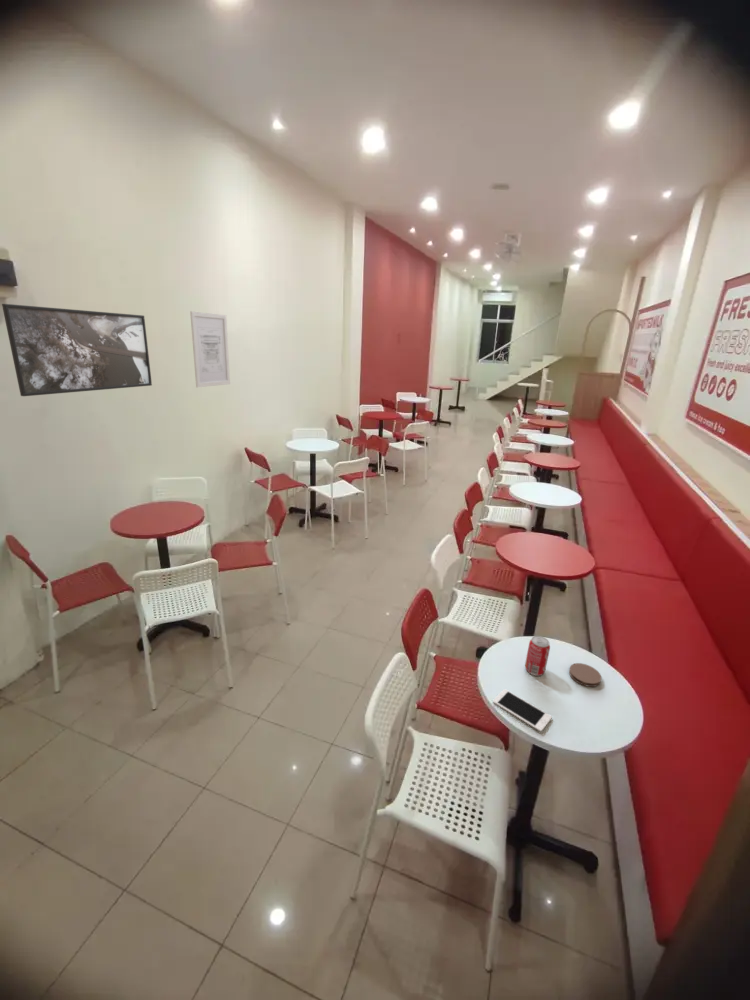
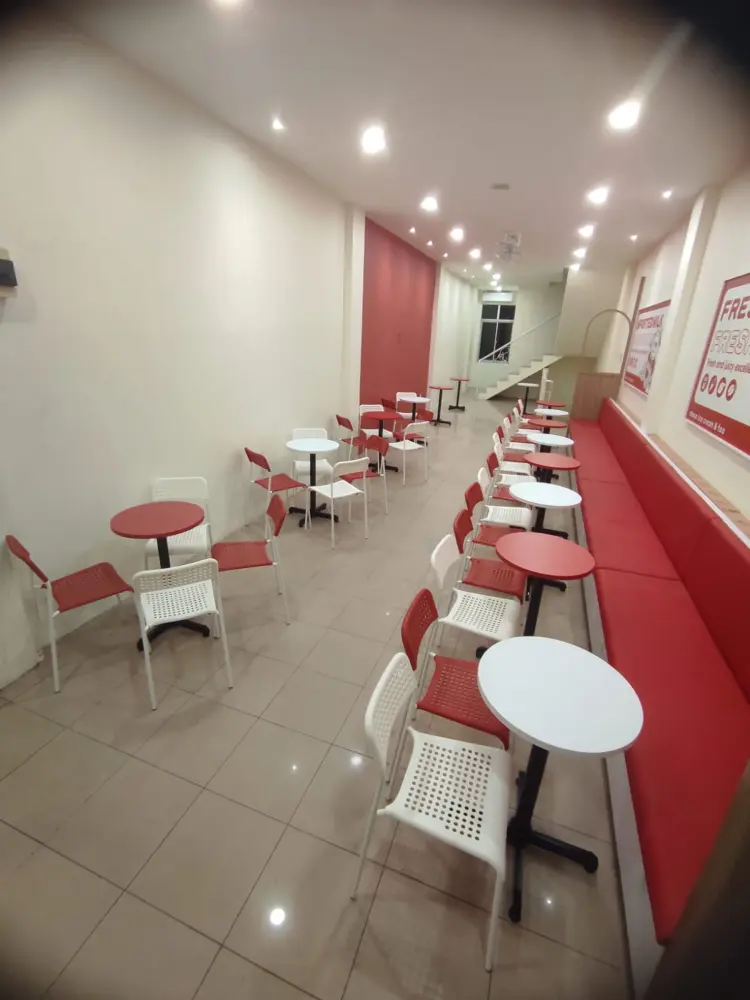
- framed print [1,303,153,397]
- beverage can [524,635,551,677]
- wall art [189,310,231,388]
- coaster [568,662,602,688]
- cell phone [492,688,553,733]
